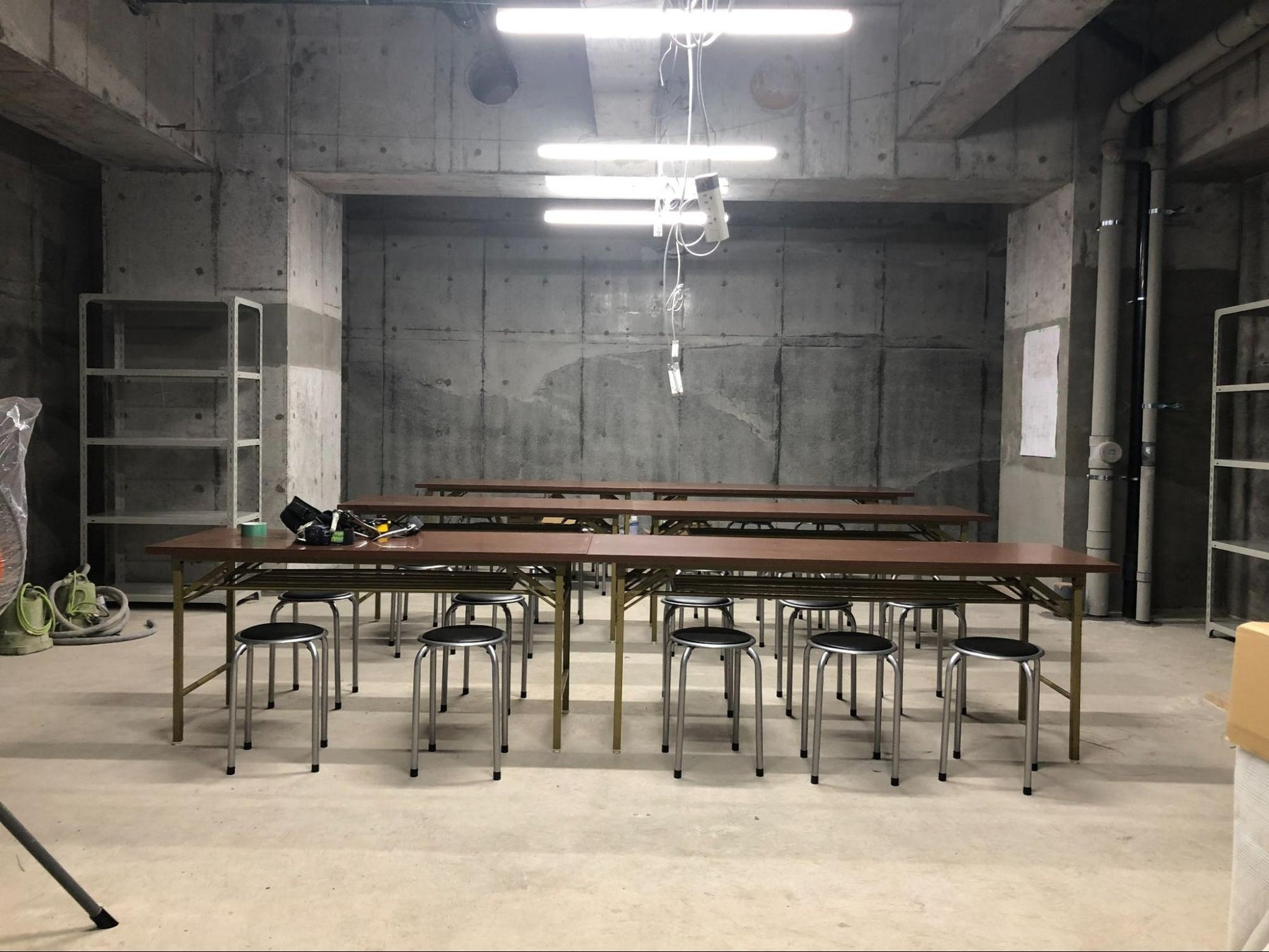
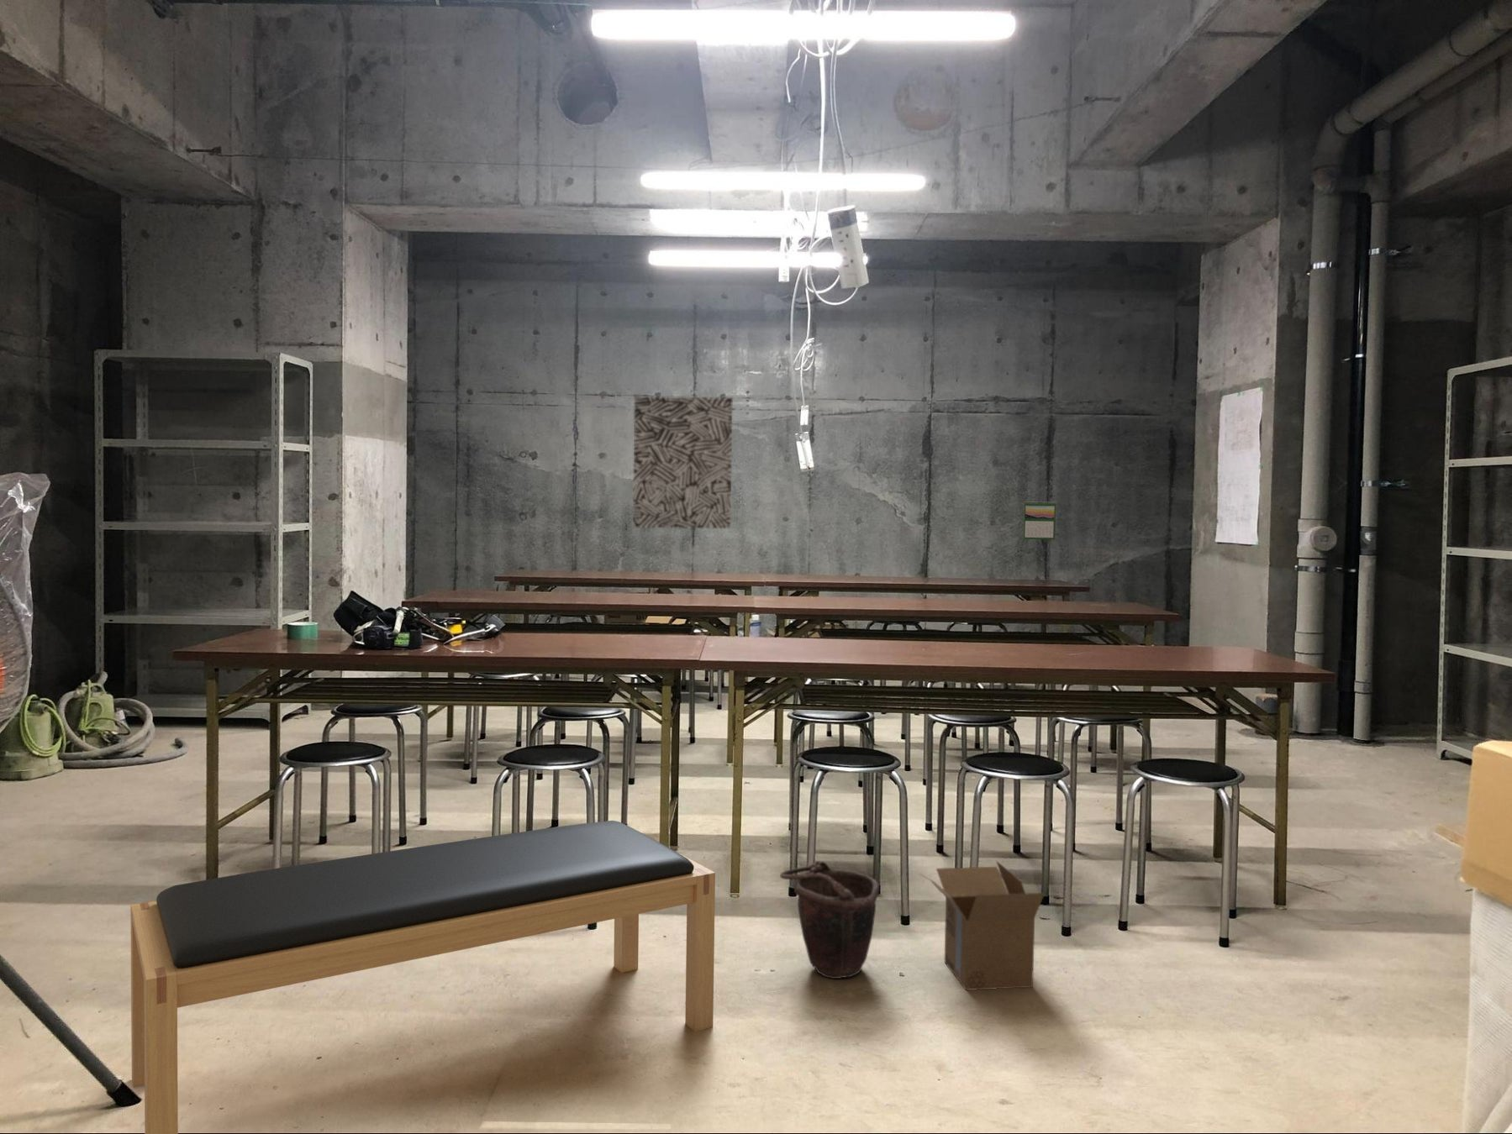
+ bench [130,820,716,1134]
+ bucket [779,860,881,979]
+ calendar [1022,500,1057,540]
+ cardboard box [920,860,1046,991]
+ wall art [631,395,734,529]
